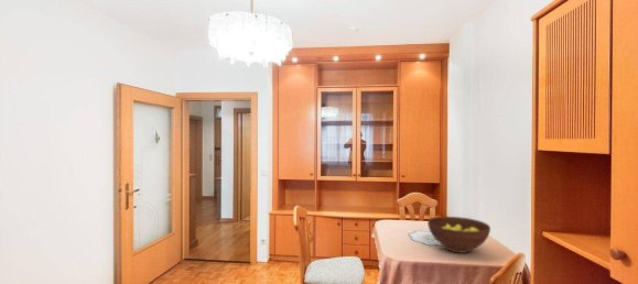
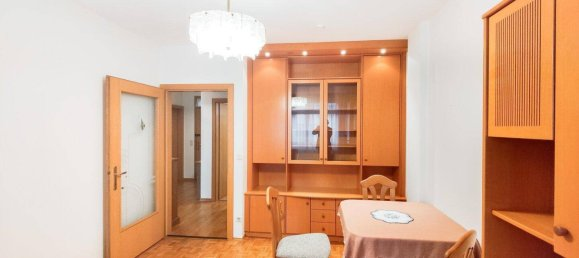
- fruit bowl [426,216,491,254]
